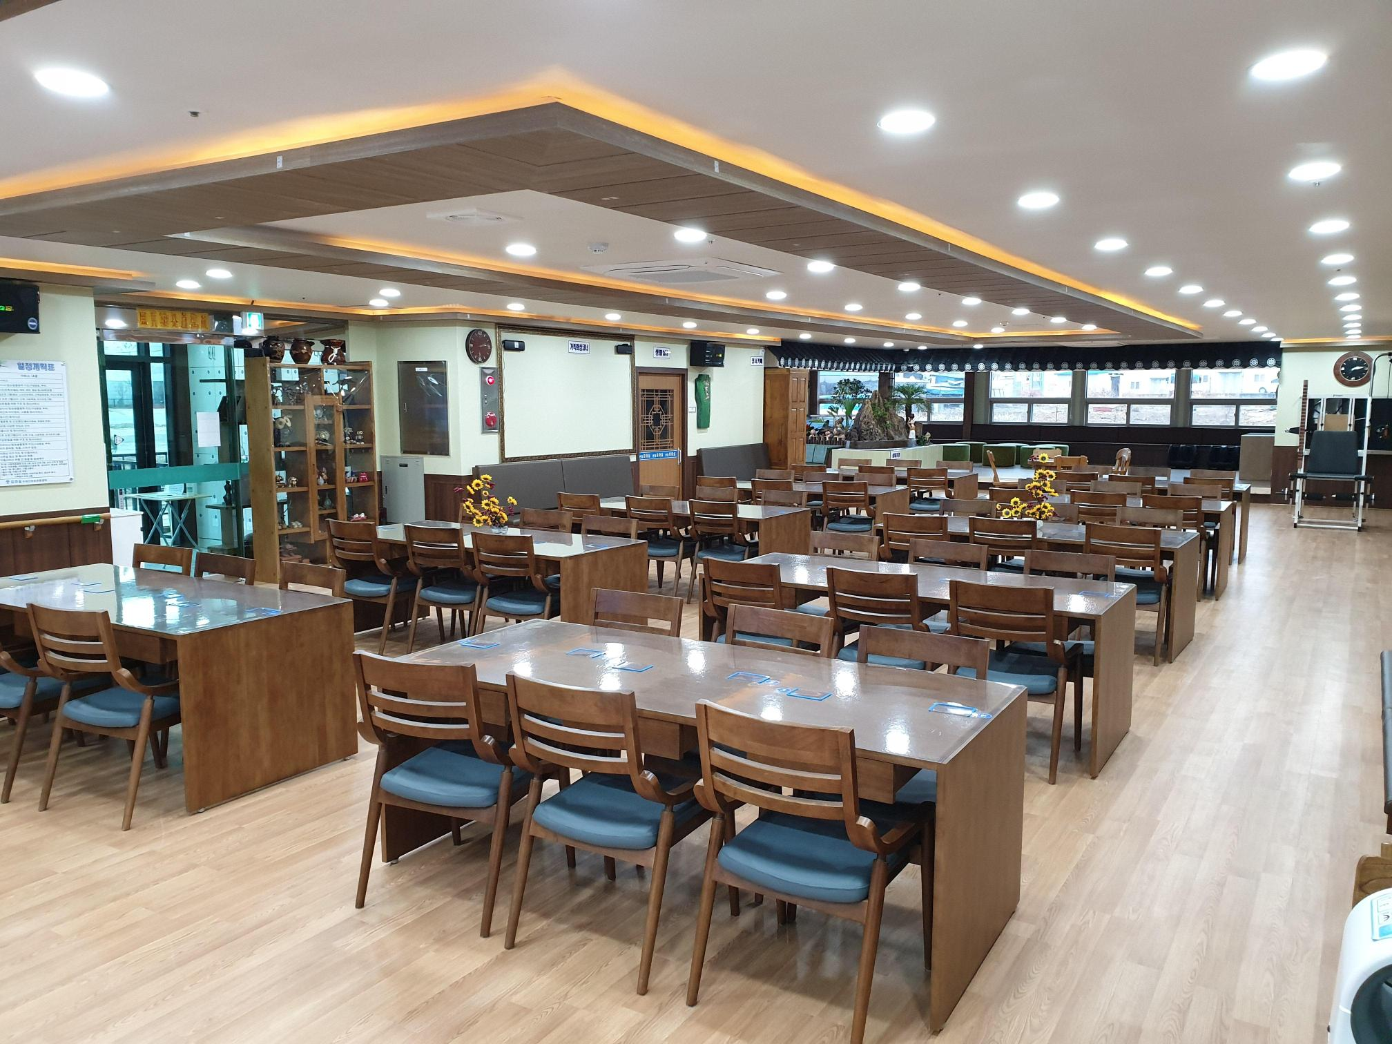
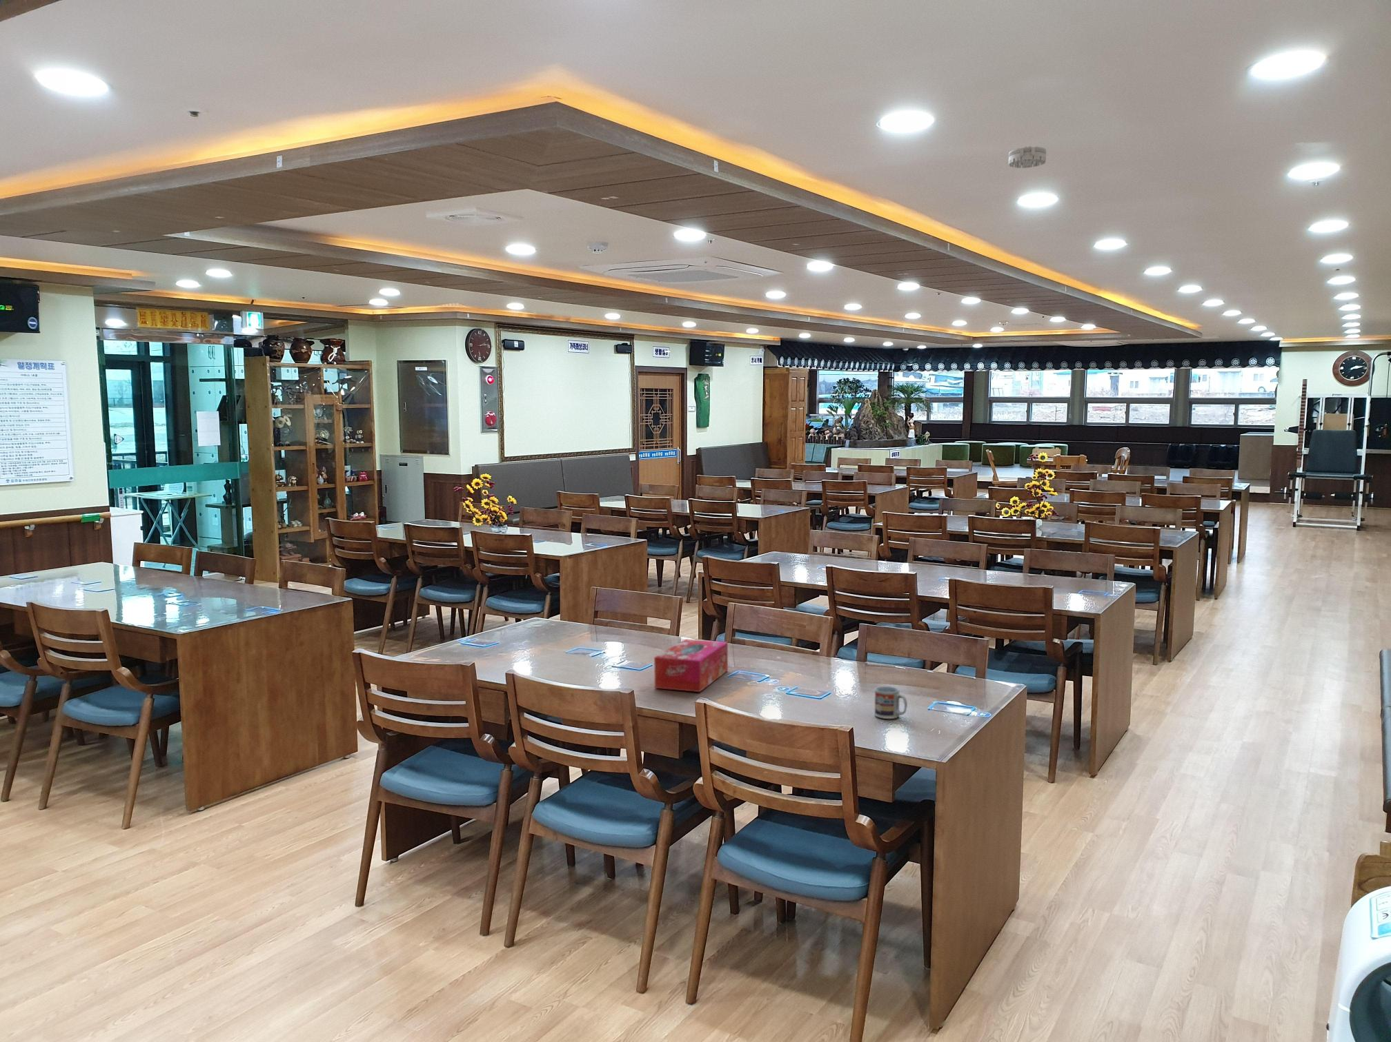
+ smoke detector [1008,146,1047,169]
+ cup [874,685,908,719]
+ tissue box [654,638,728,693]
